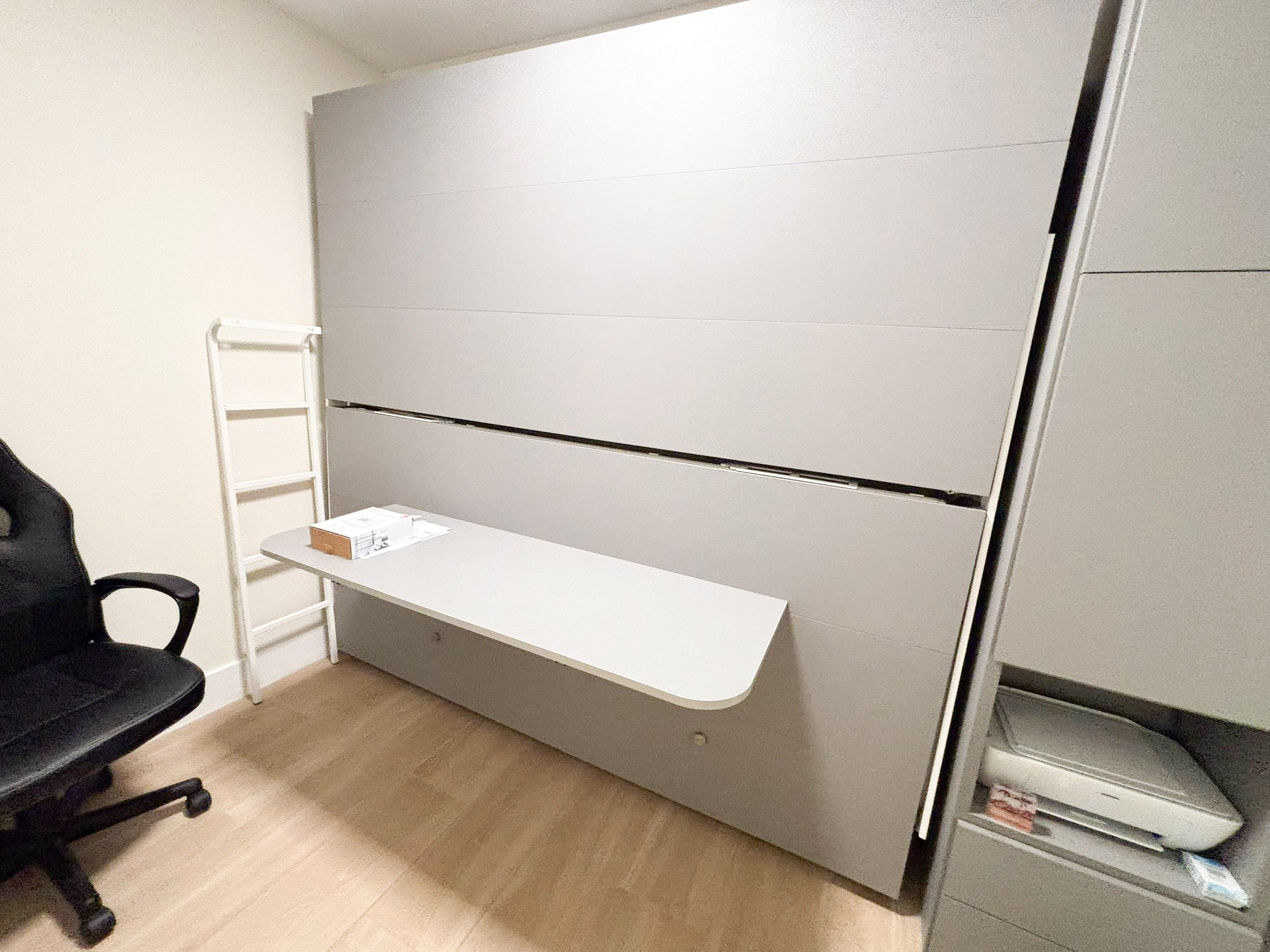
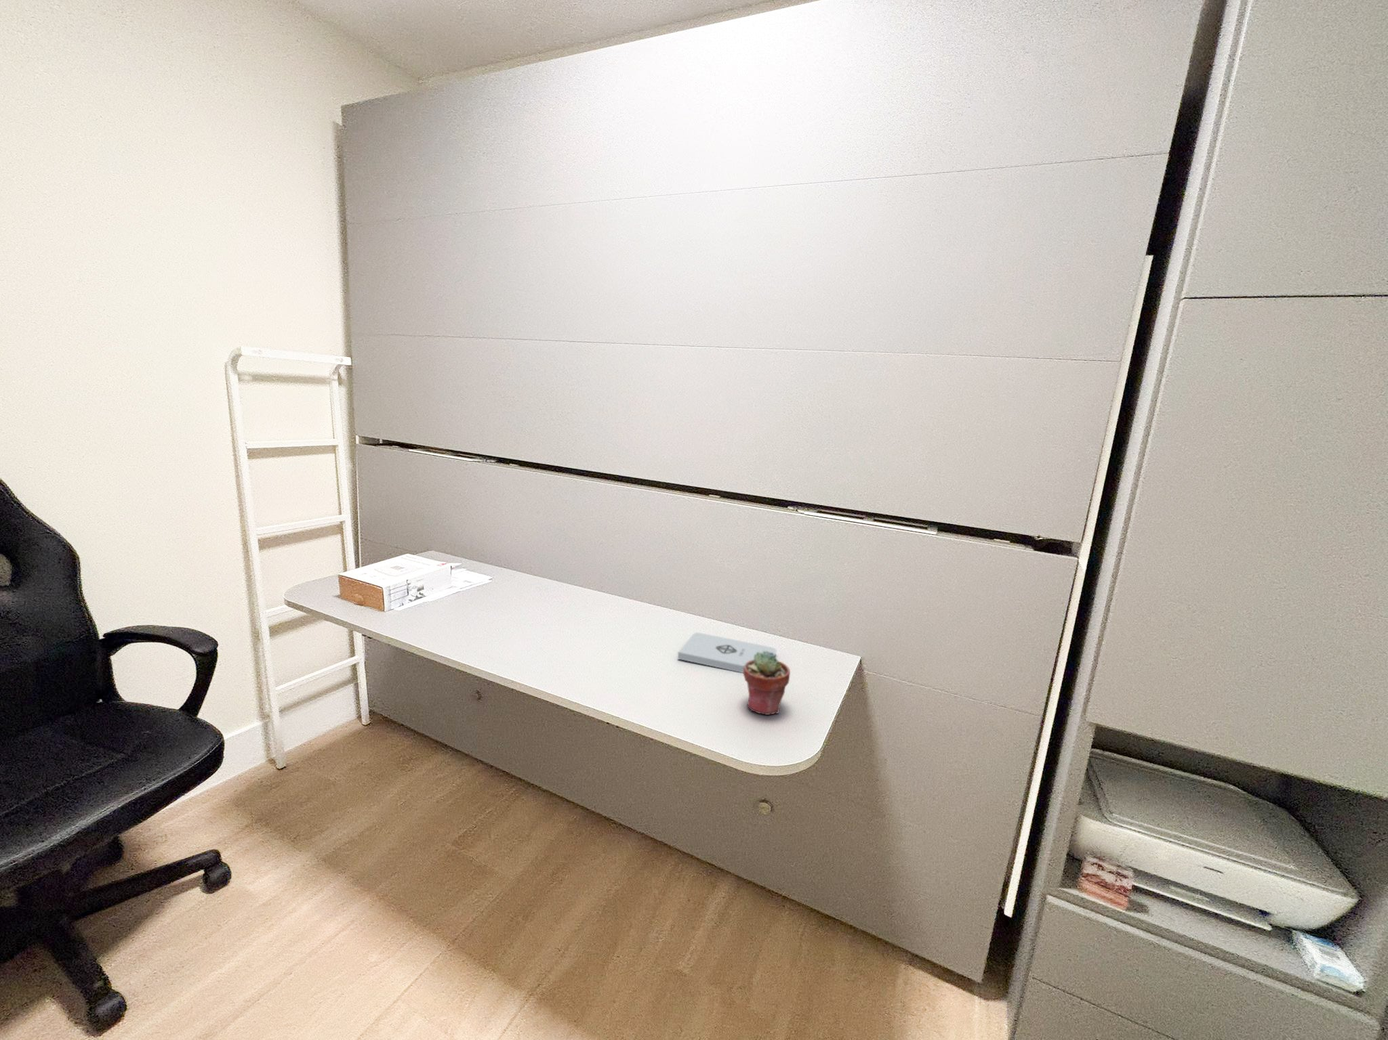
+ potted succulent [743,651,791,716]
+ notepad [677,631,777,674]
